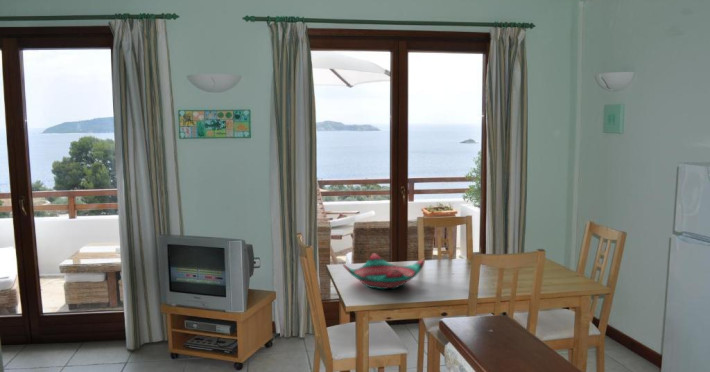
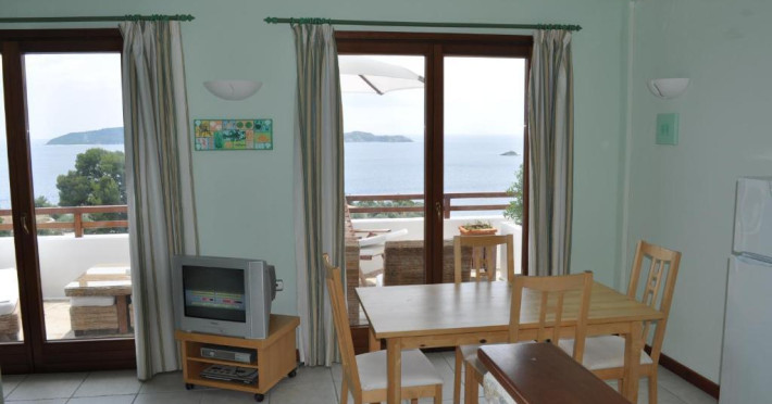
- decorative bowl [342,252,426,290]
